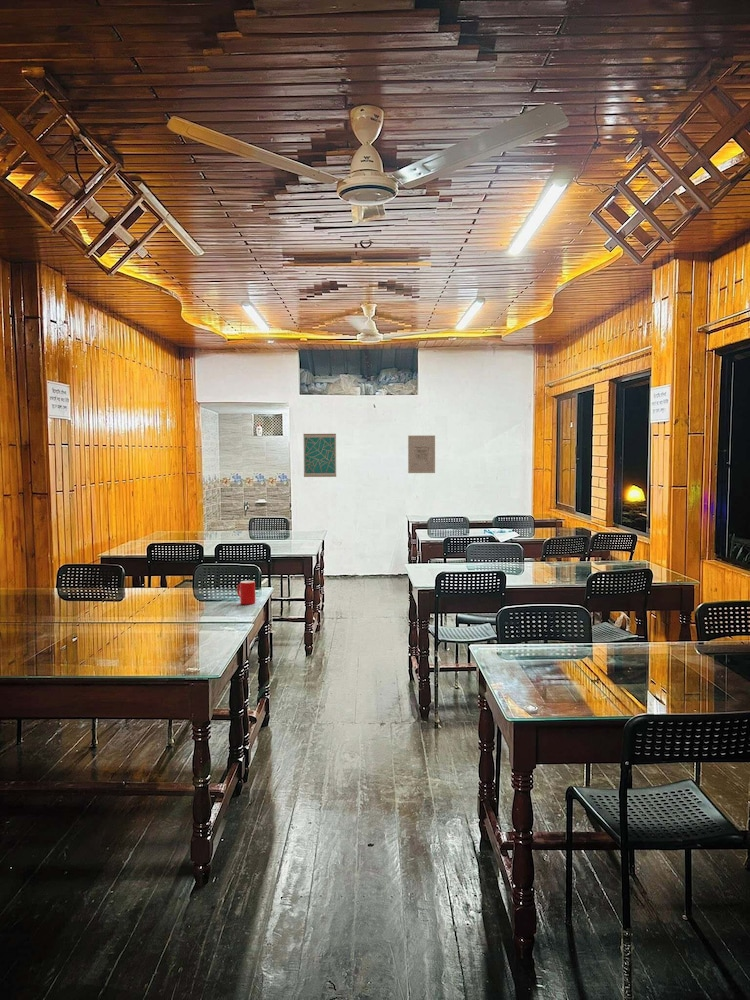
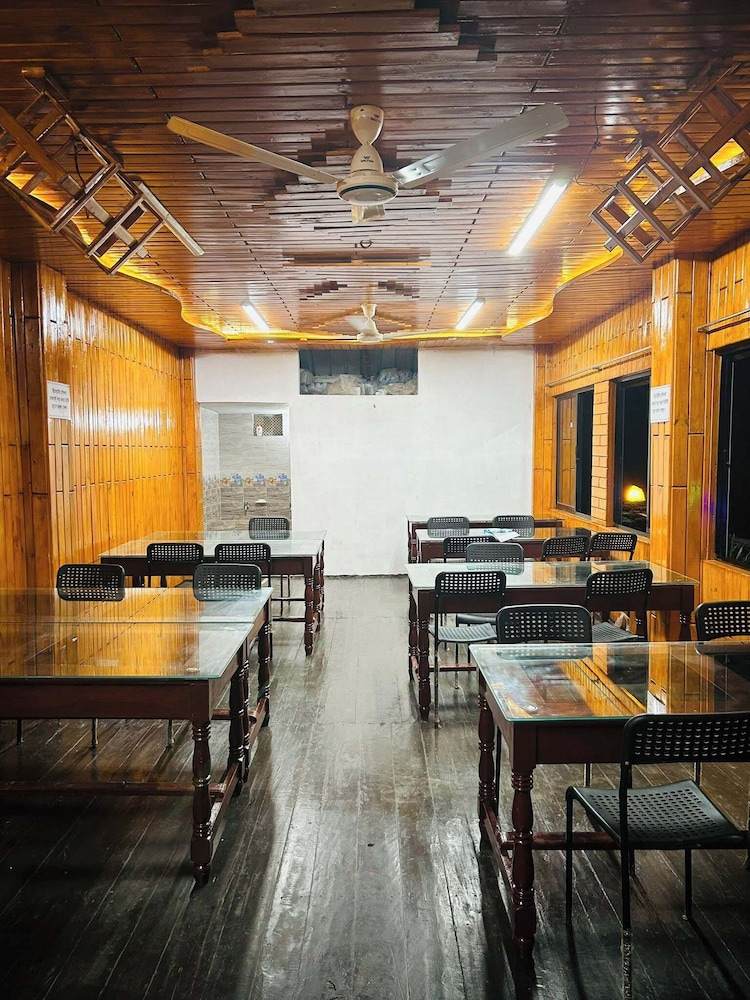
- cup [236,580,256,606]
- wall art [302,433,337,478]
- wall art [407,435,436,474]
